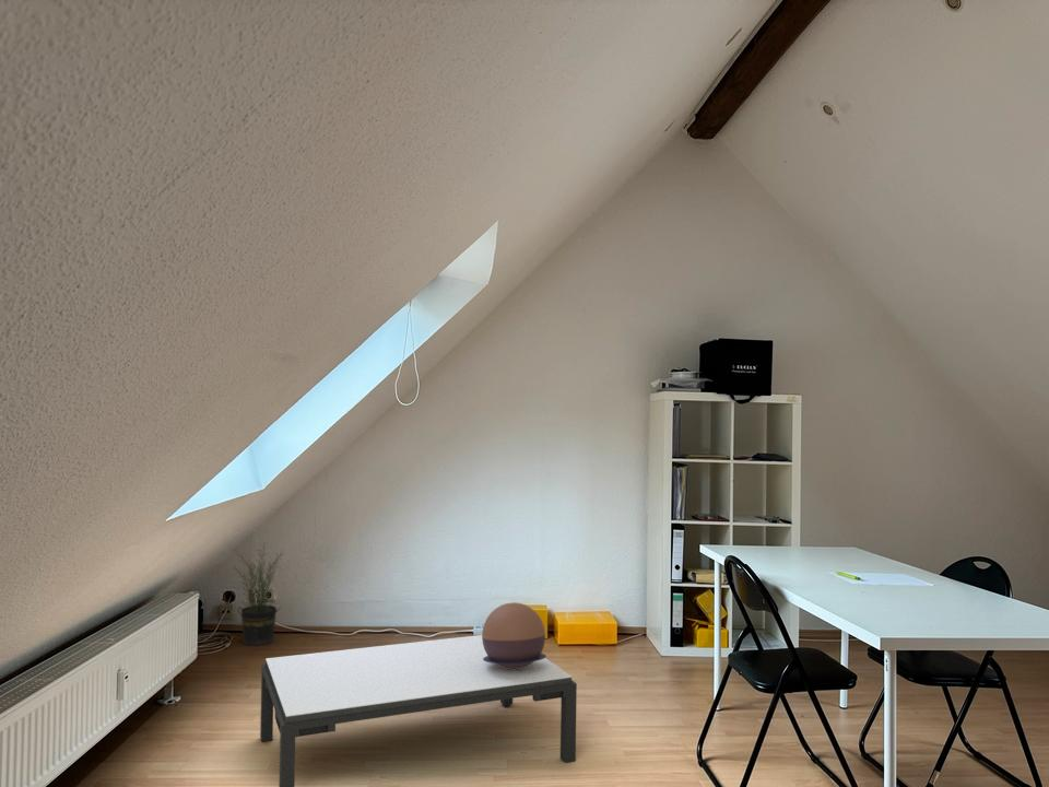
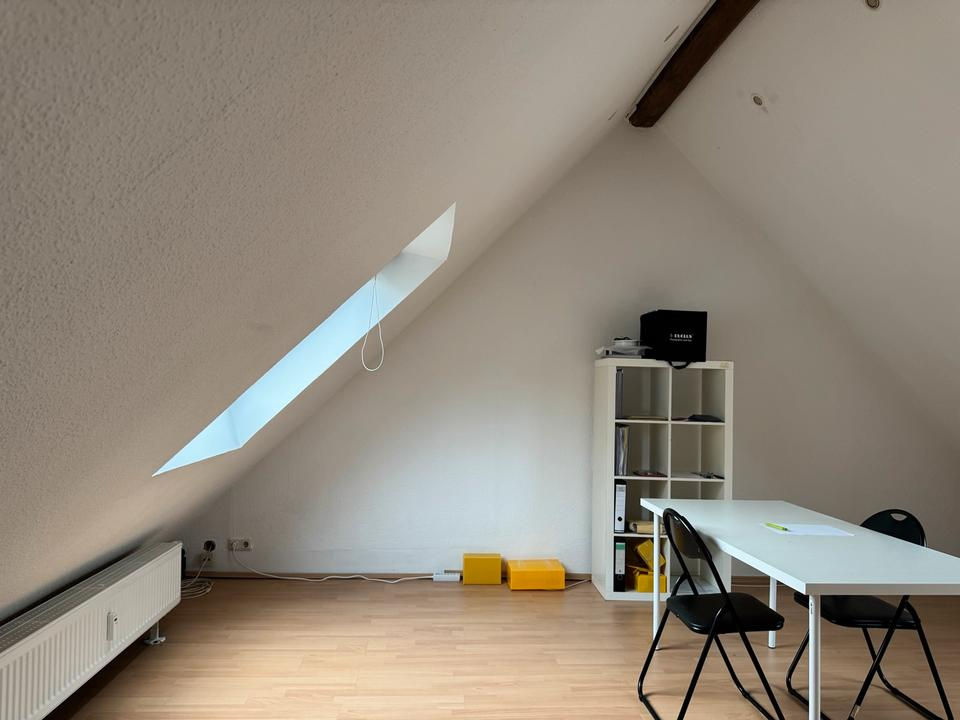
- decorative bowl [481,601,547,670]
- coffee table [259,634,578,787]
- potted plant [233,543,287,647]
